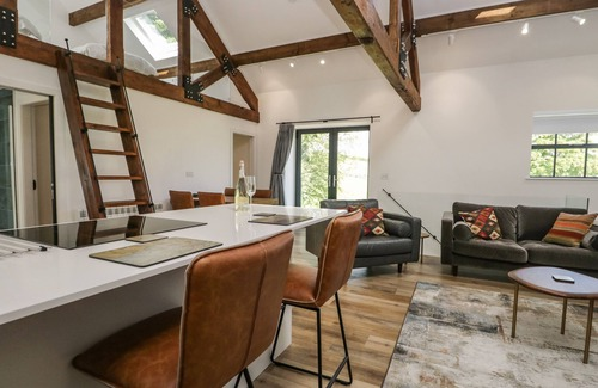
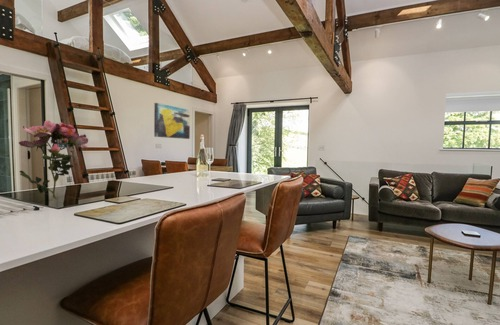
+ wall art [153,102,191,140]
+ flower bouquet [18,120,89,200]
